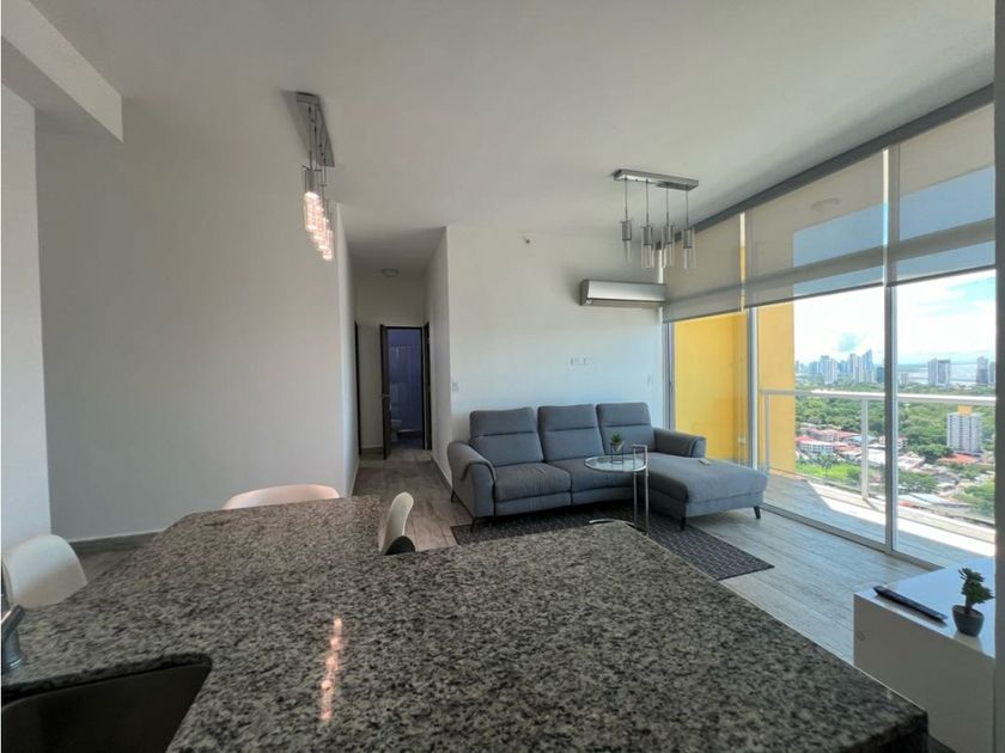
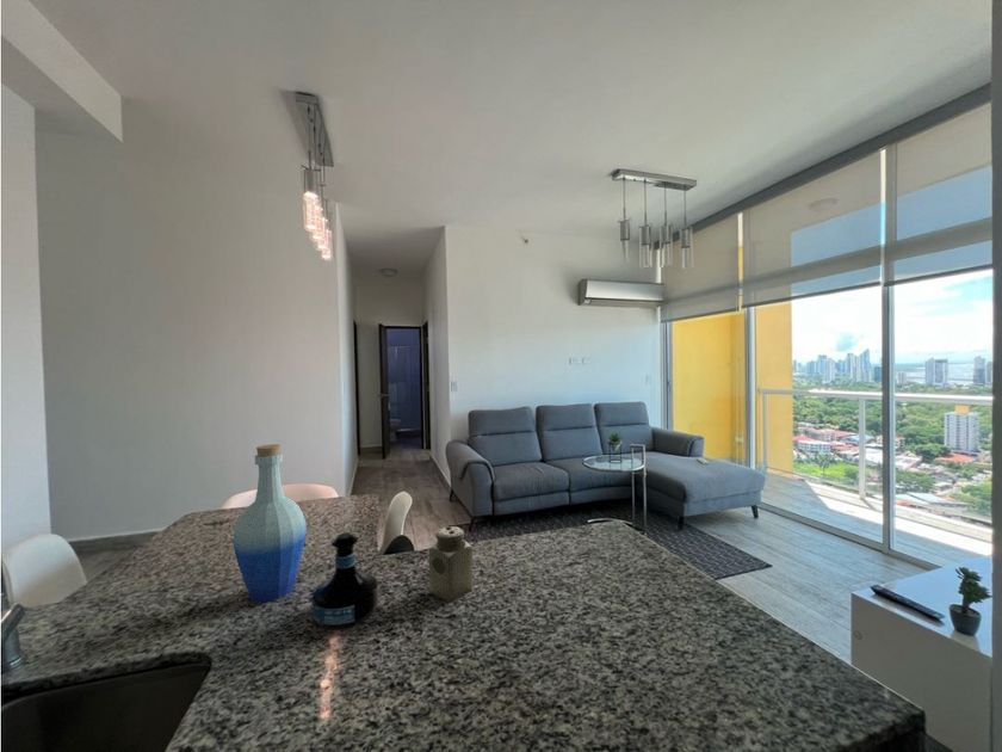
+ bottle [231,443,308,604]
+ salt shaker [428,525,474,604]
+ tequila bottle [310,531,379,630]
